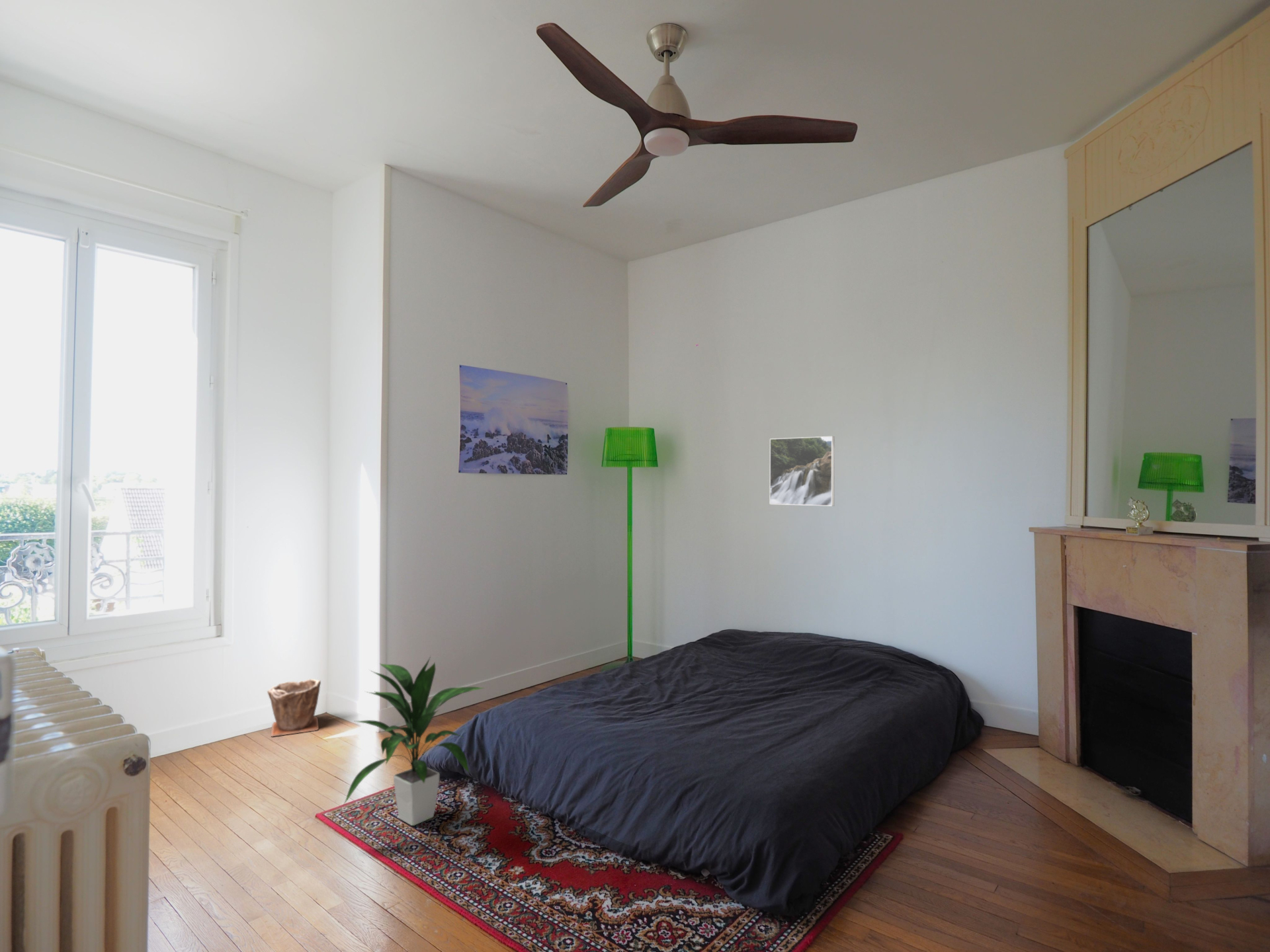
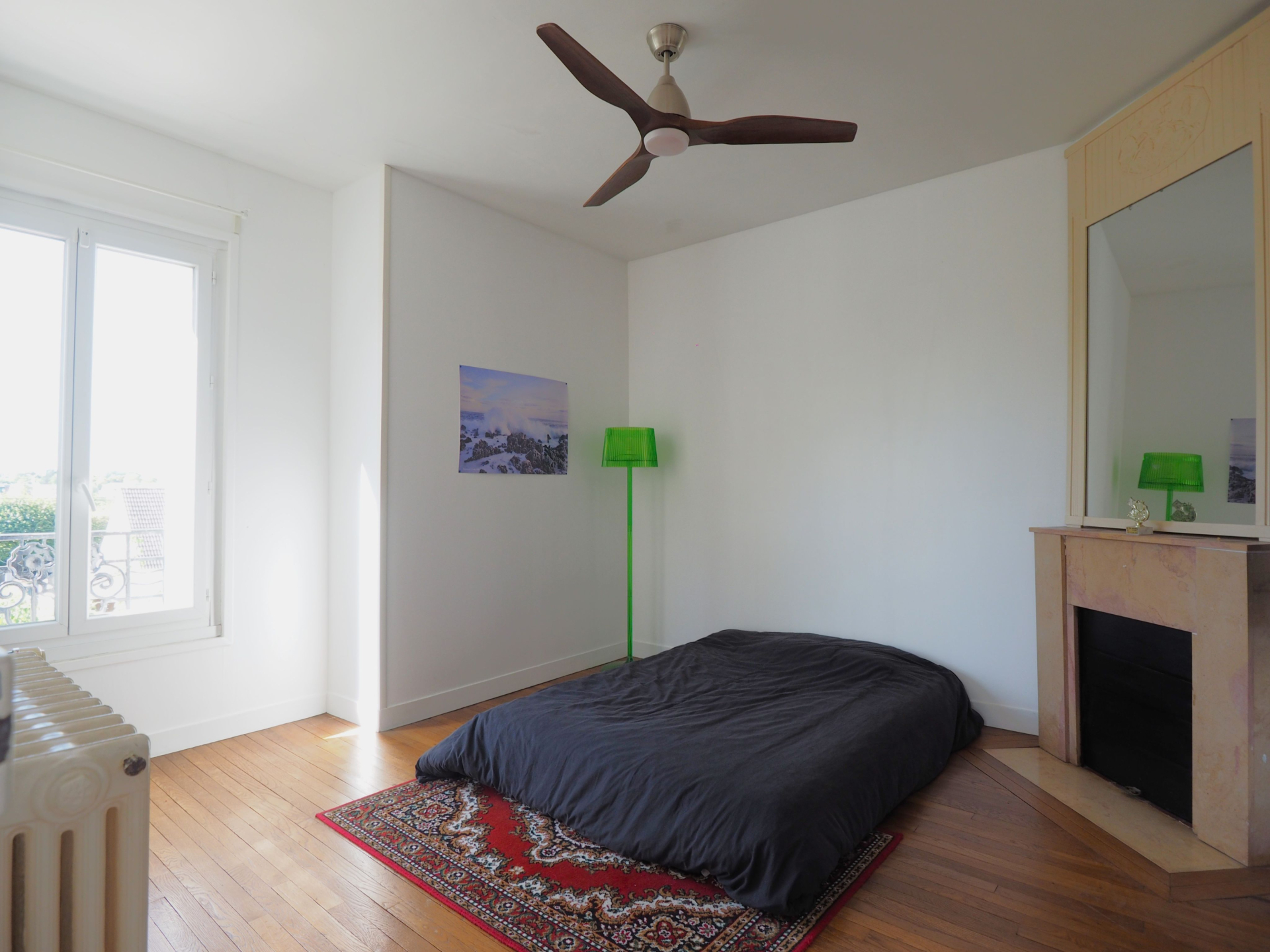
- indoor plant [342,656,486,826]
- plant pot [267,678,321,738]
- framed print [769,436,835,506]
